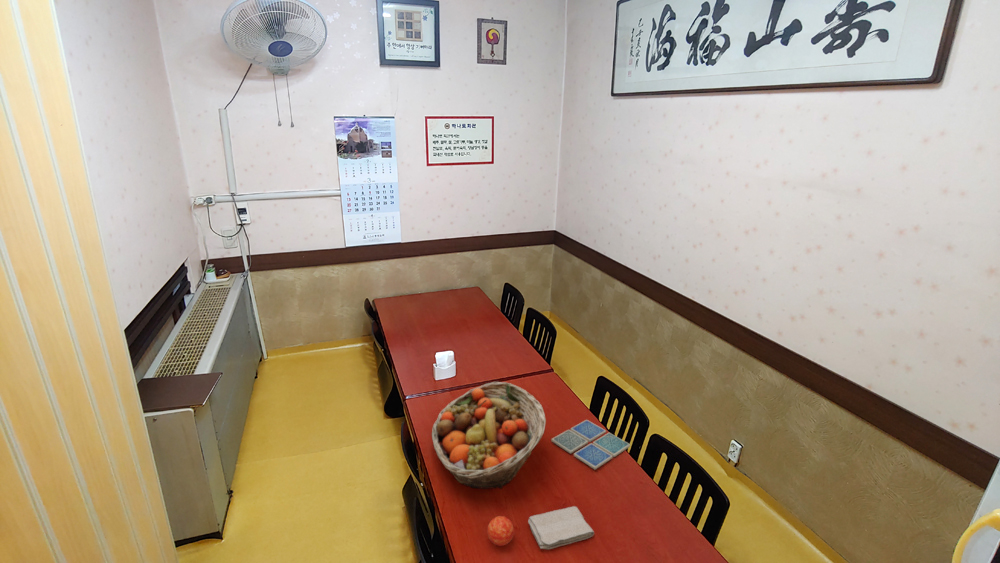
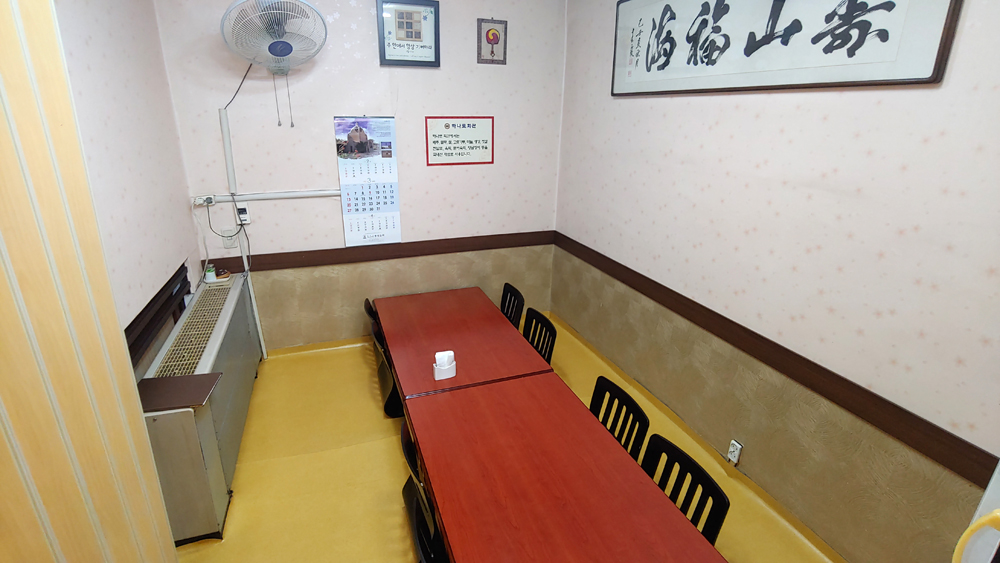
- apple [486,515,515,547]
- washcloth [527,505,595,550]
- drink coaster [550,419,631,470]
- fruit basket [431,381,547,490]
